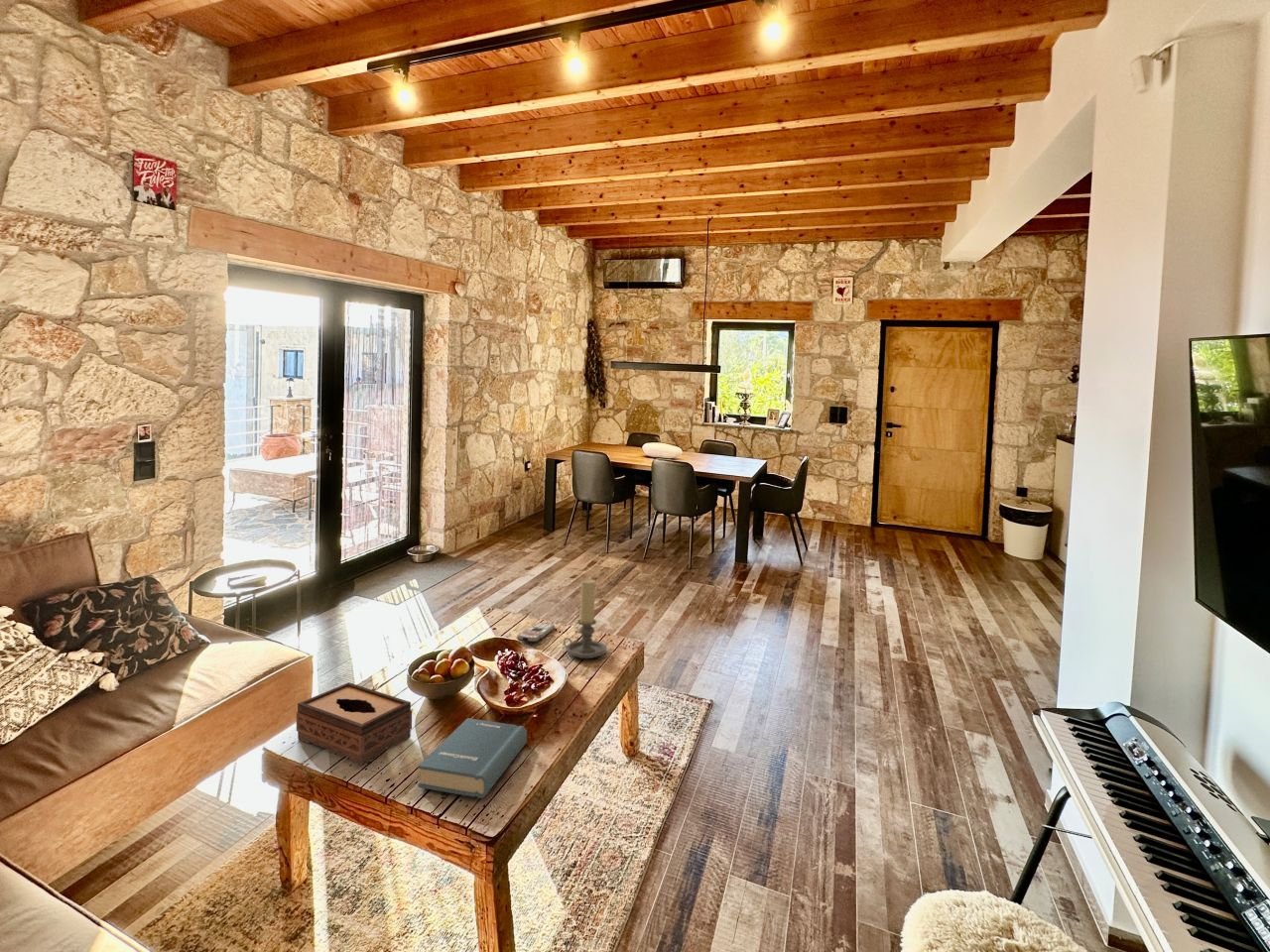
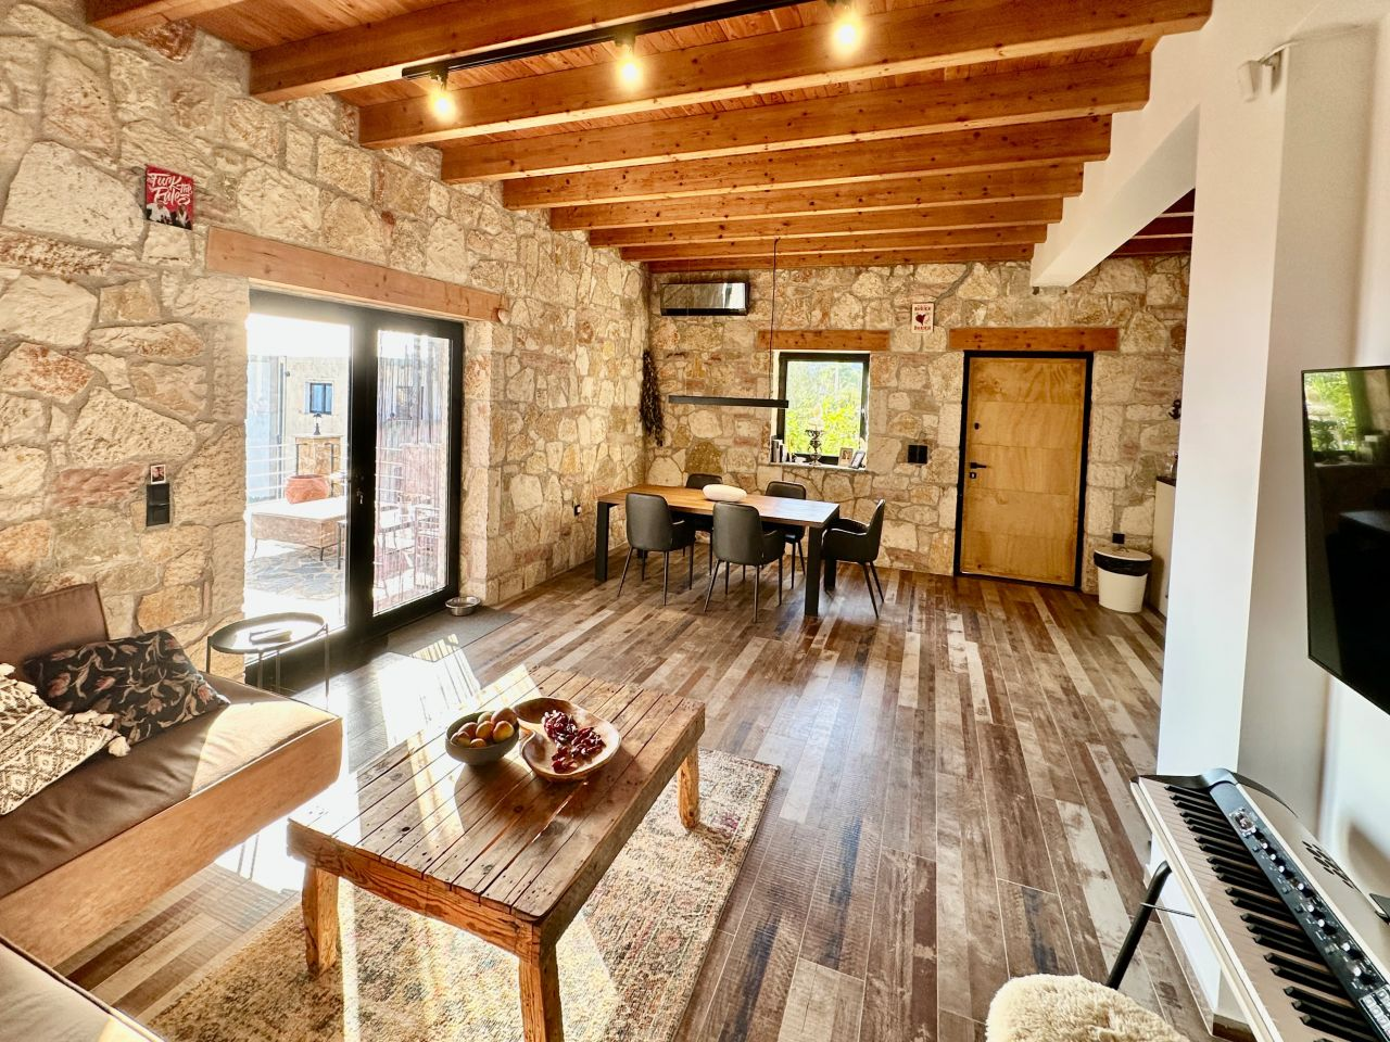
- remote control [516,622,556,644]
- candle holder [563,578,608,659]
- tissue box [296,681,413,766]
- hardback book [417,717,528,799]
